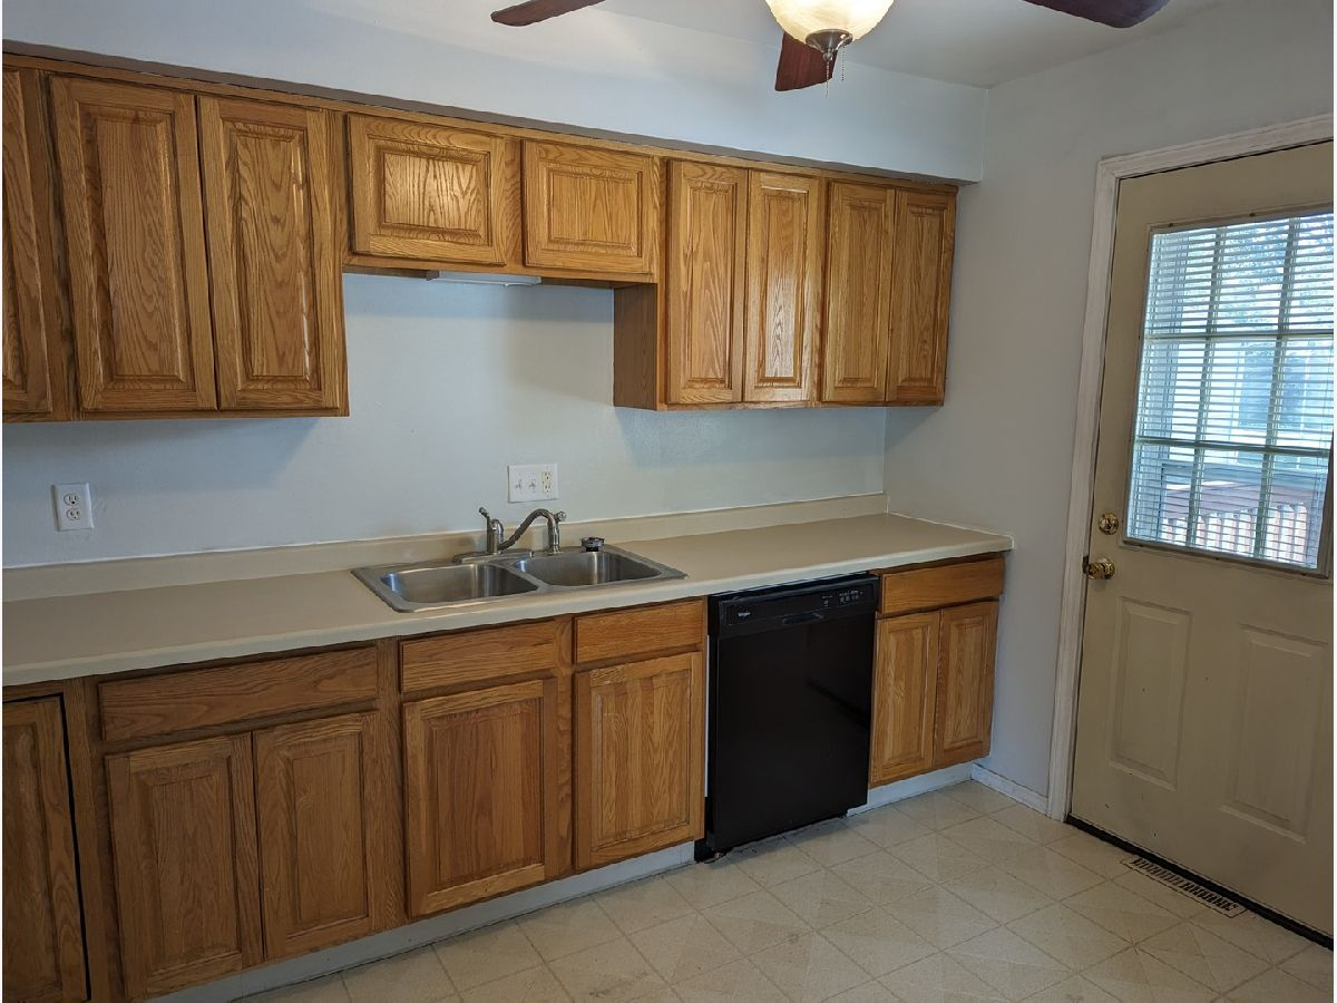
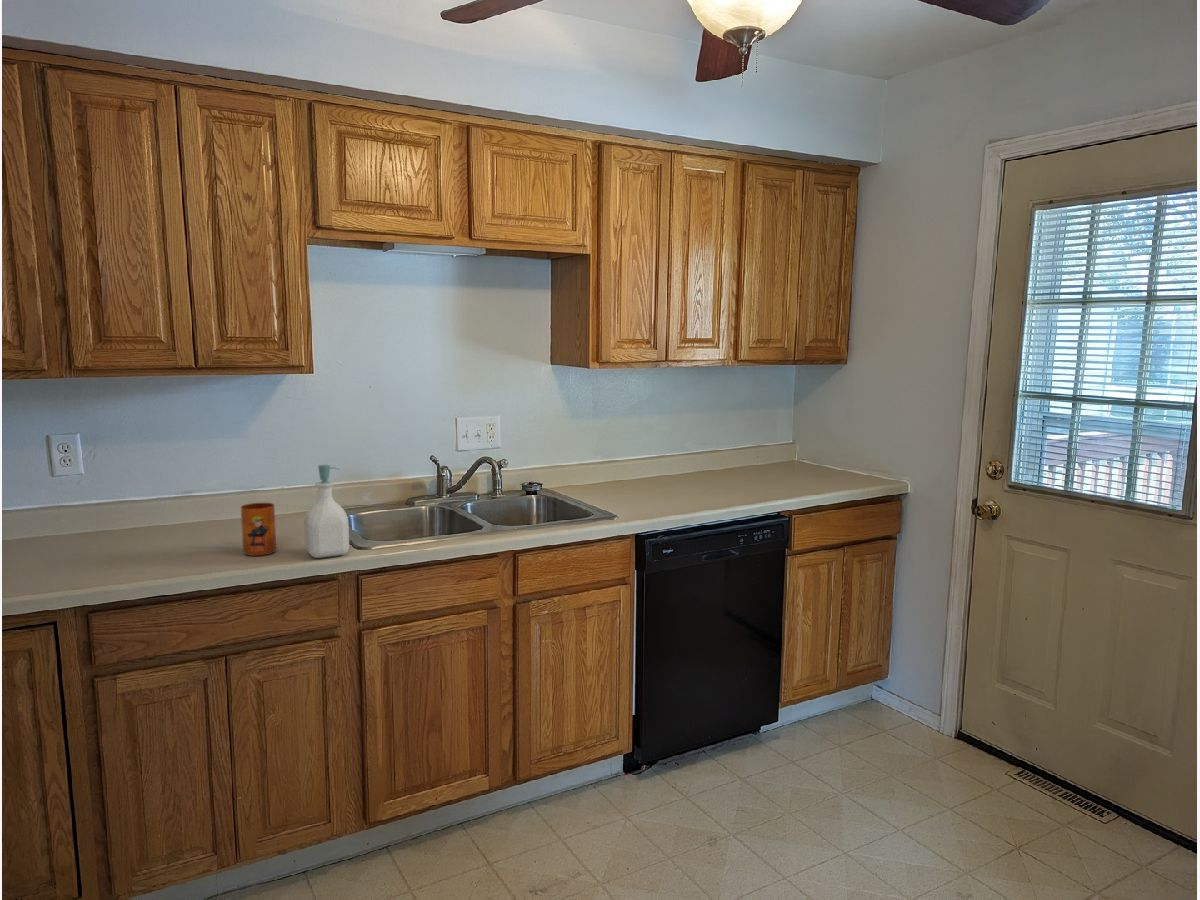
+ soap bottle [303,464,350,559]
+ mug [240,502,277,557]
